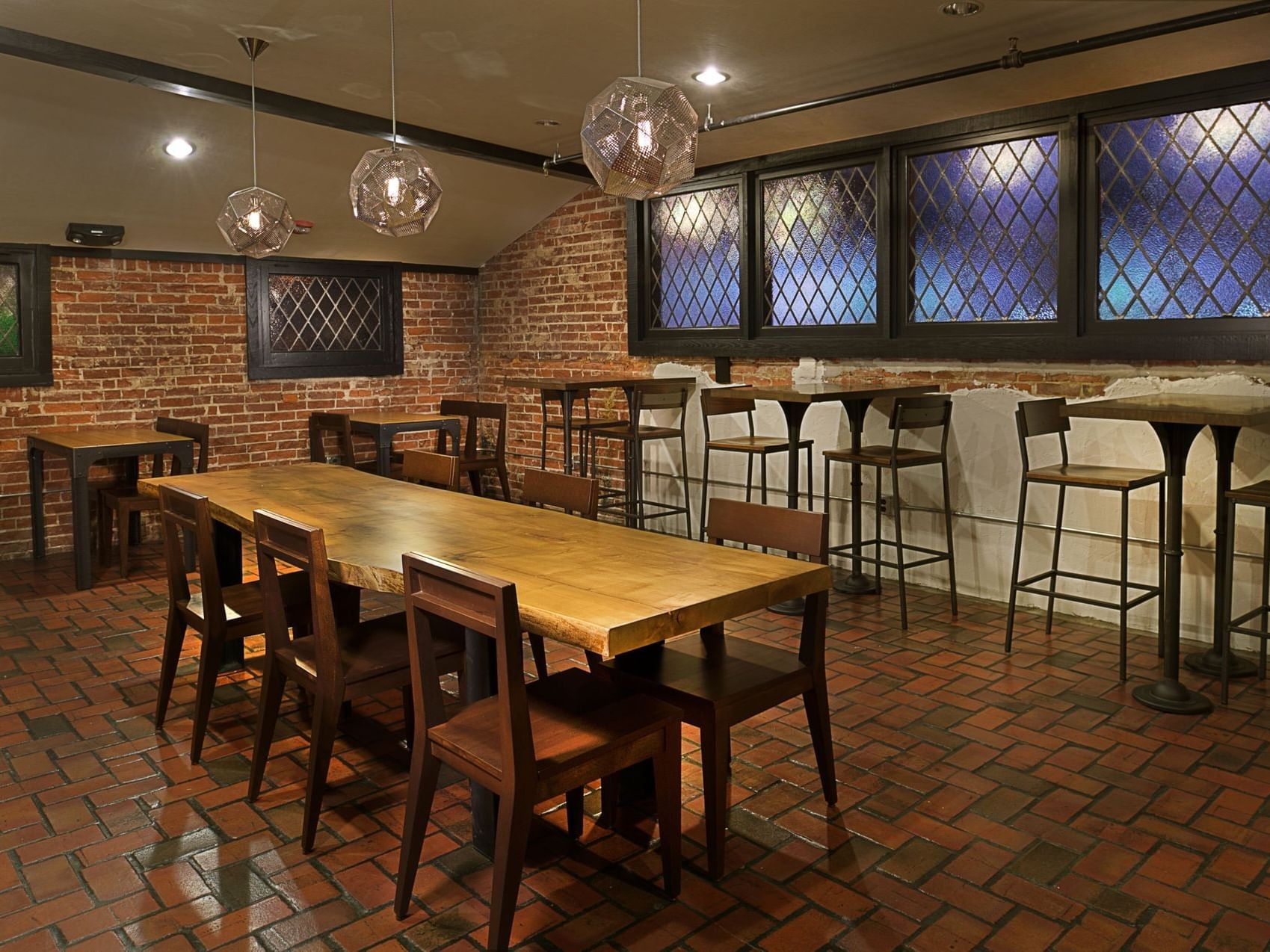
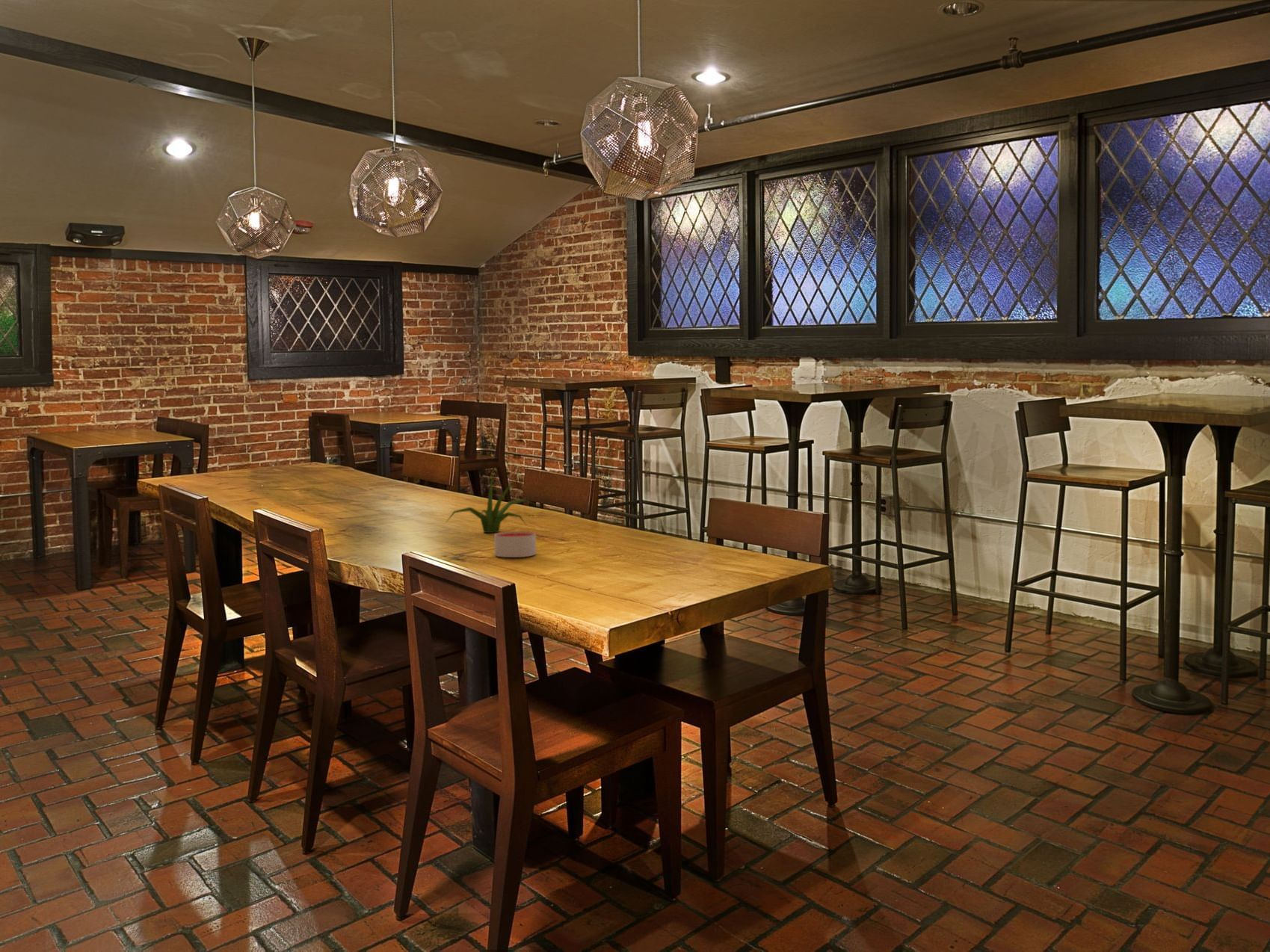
+ candle [493,531,537,558]
+ plant [443,469,539,534]
